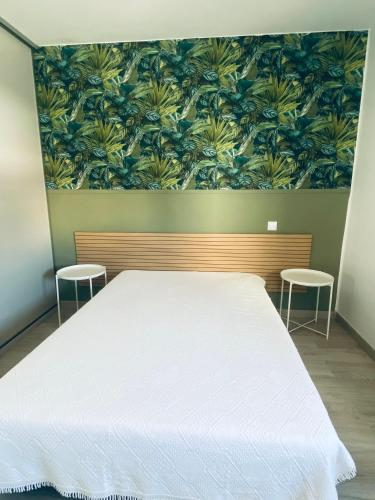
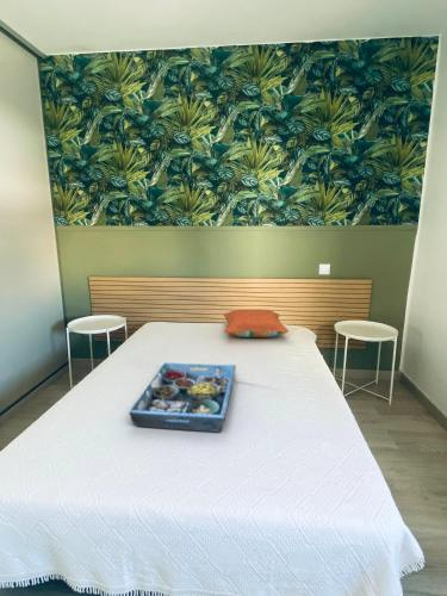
+ pillow [222,308,290,339]
+ serving tray [129,361,237,434]
